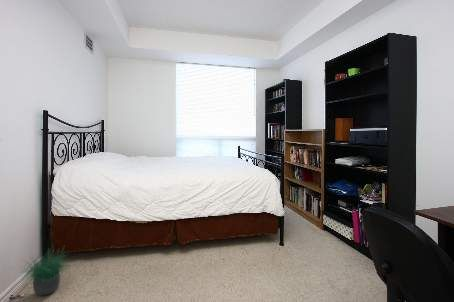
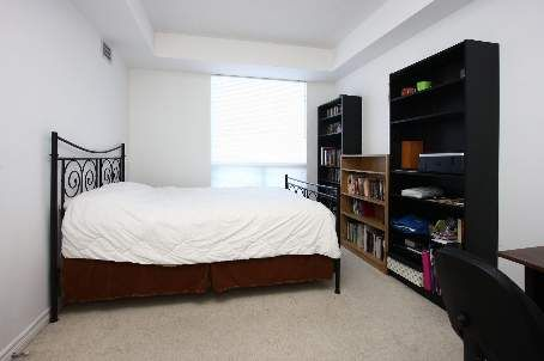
- potted plant [18,241,78,297]
